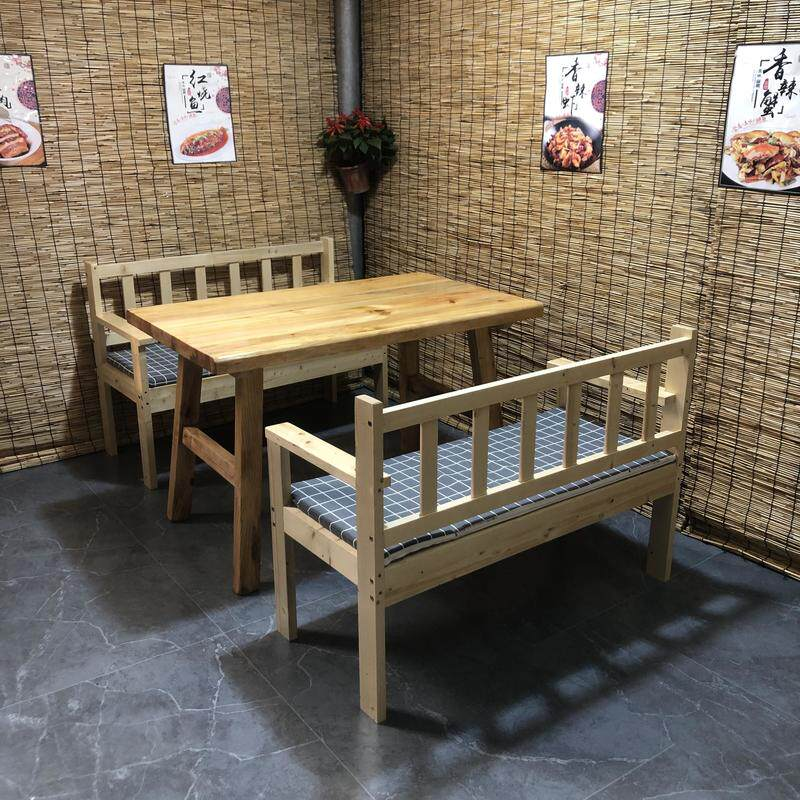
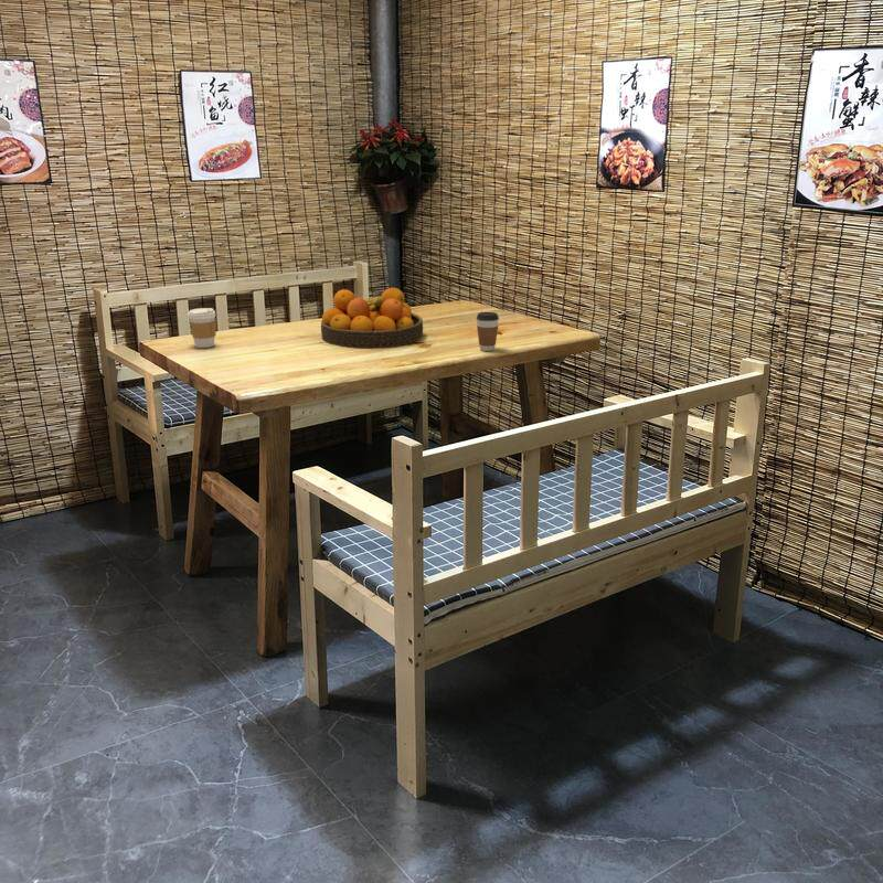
+ fruit bowl [320,287,424,350]
+ coffee cup [187,307,217,349]
+ coffee cup [476,311,500,352]
